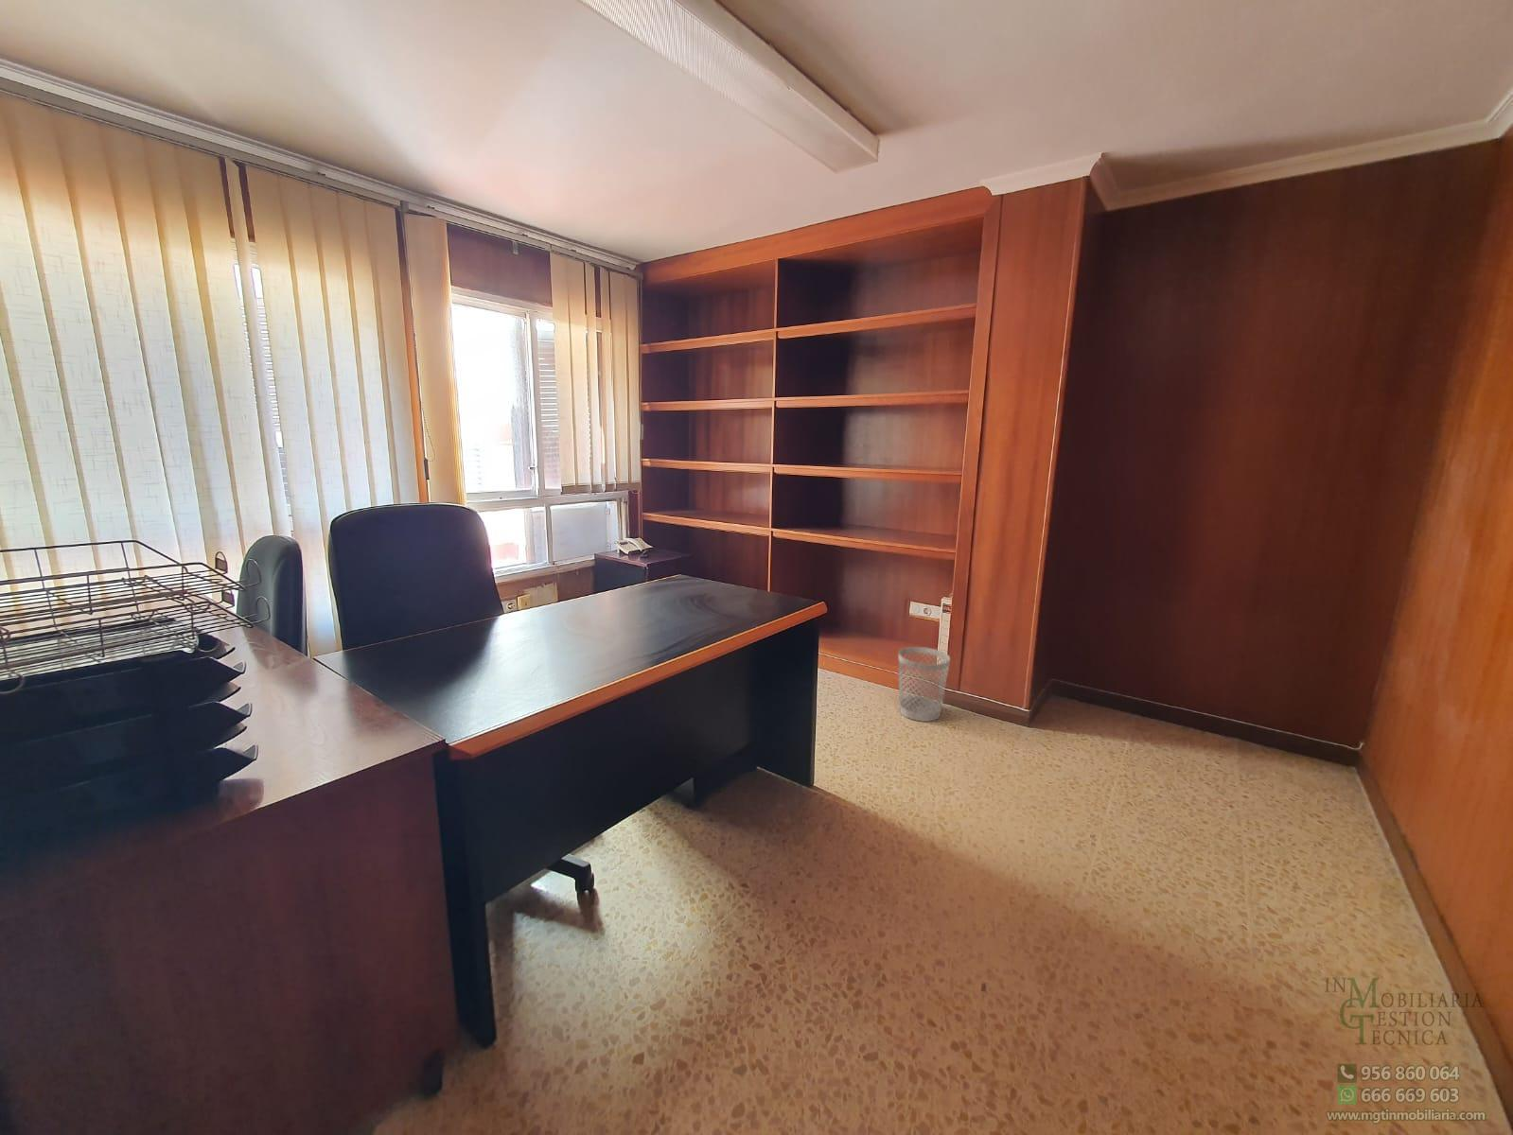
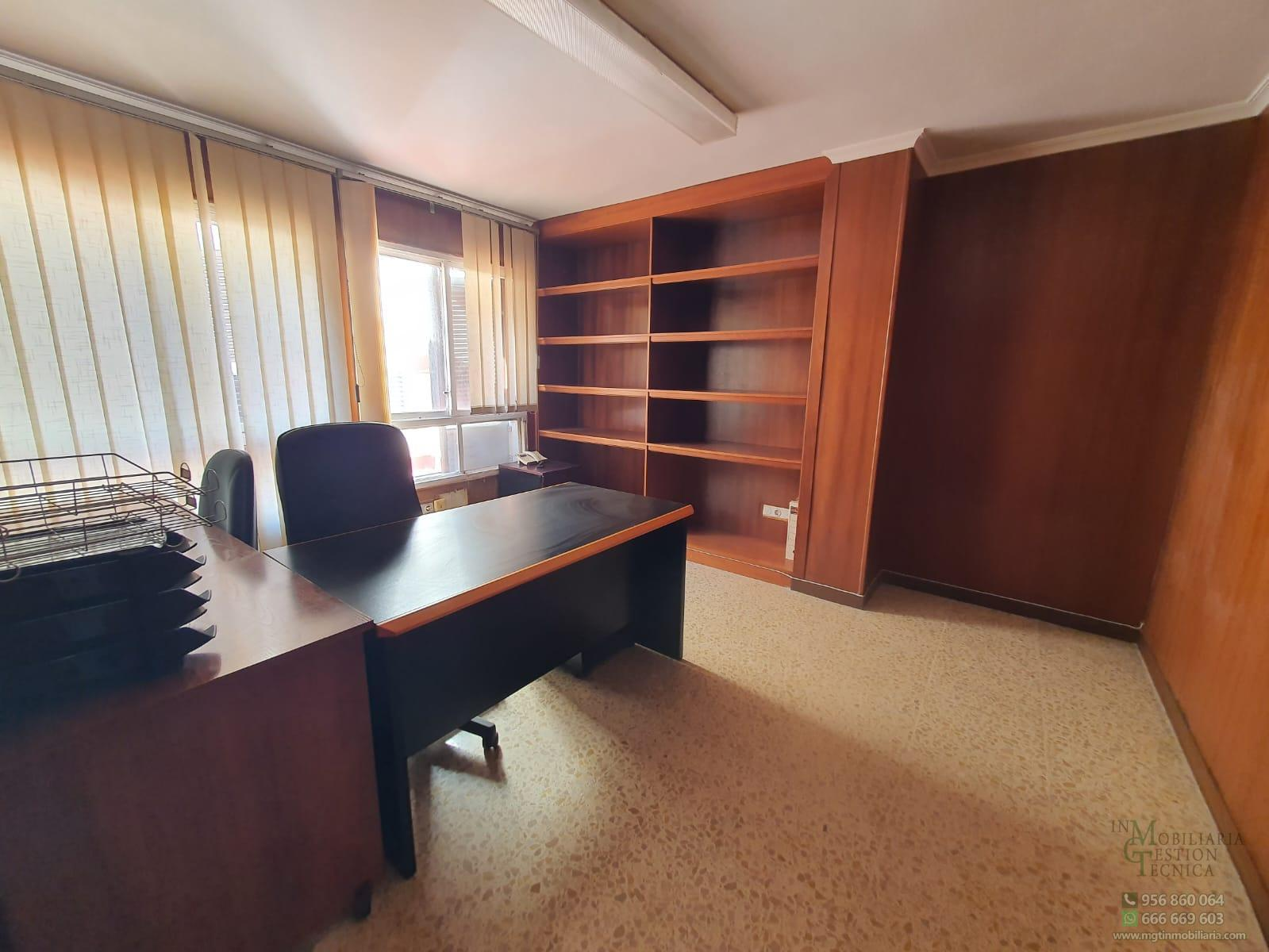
- wastebasket [898,646,951,722]
